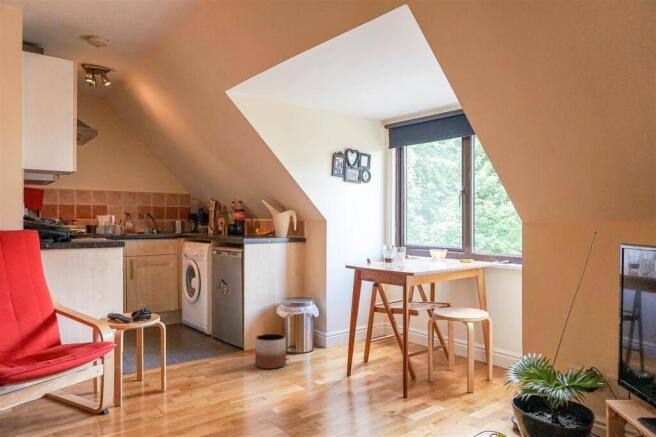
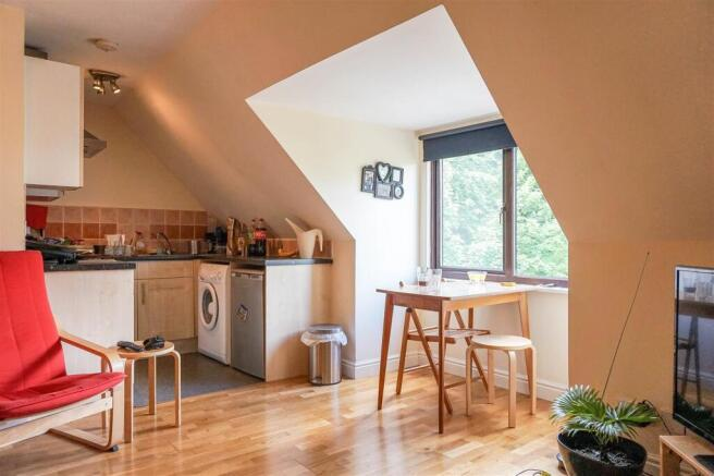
- planter [254,332,287,370]
